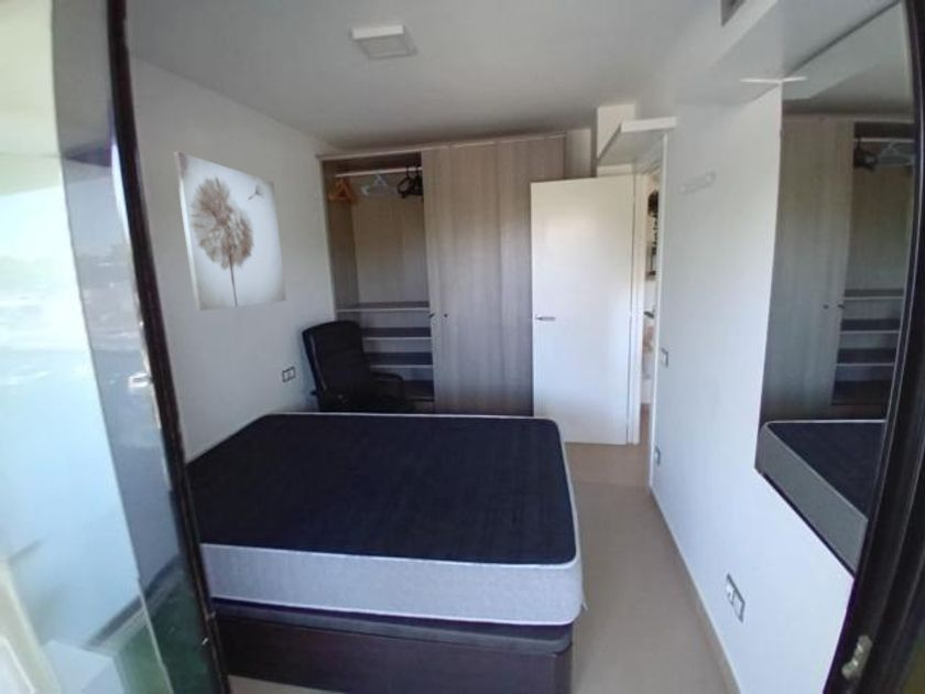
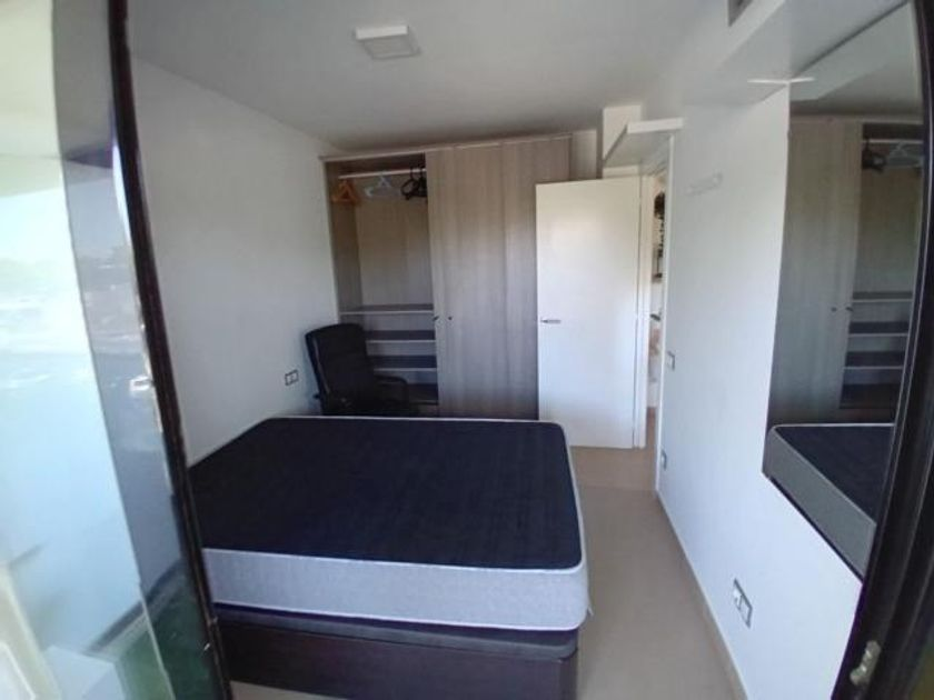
- wall art [173,151,287,312]
